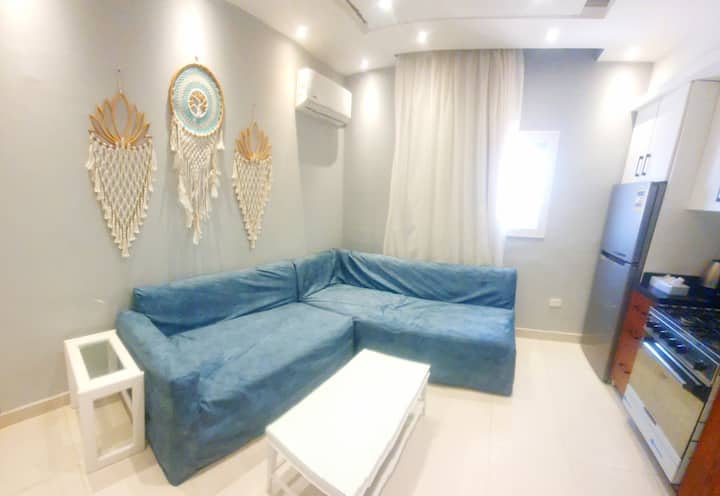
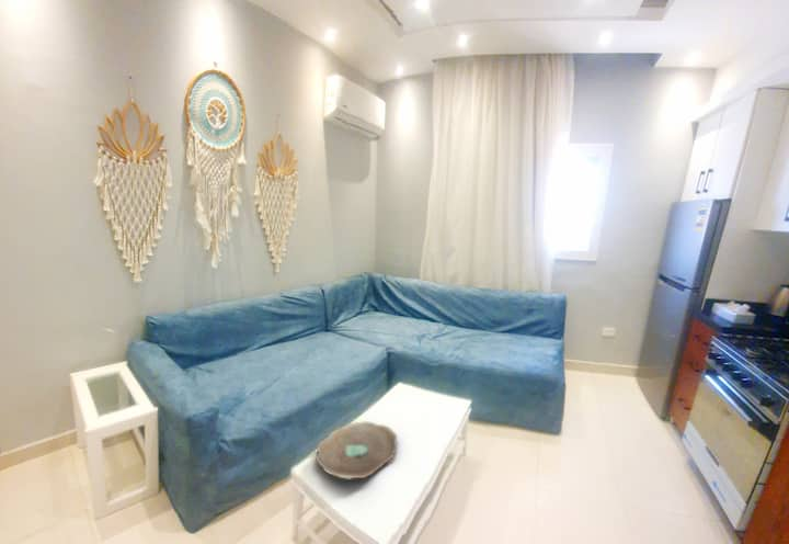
+ decorative bowl [315,420,398,479]
